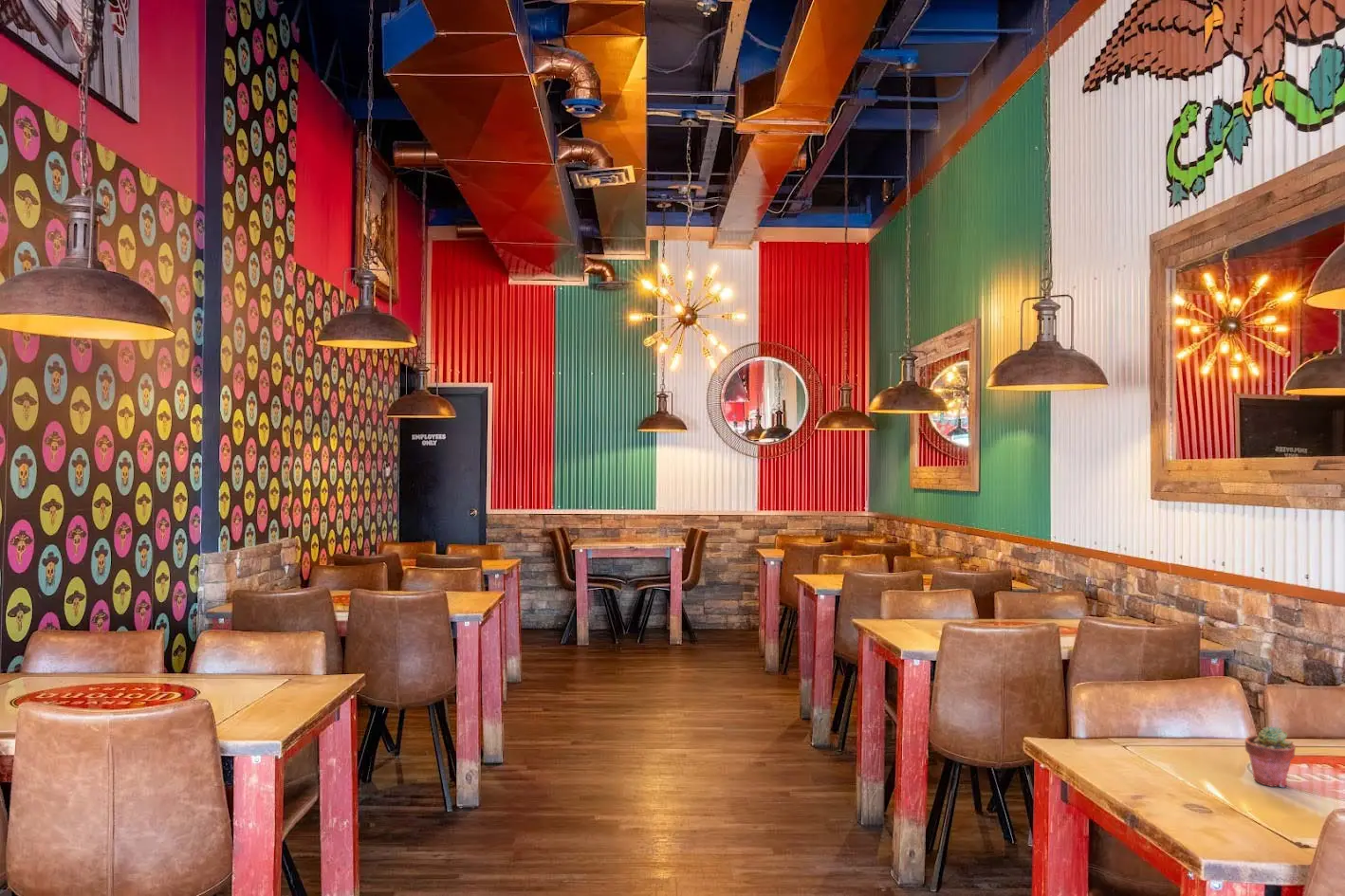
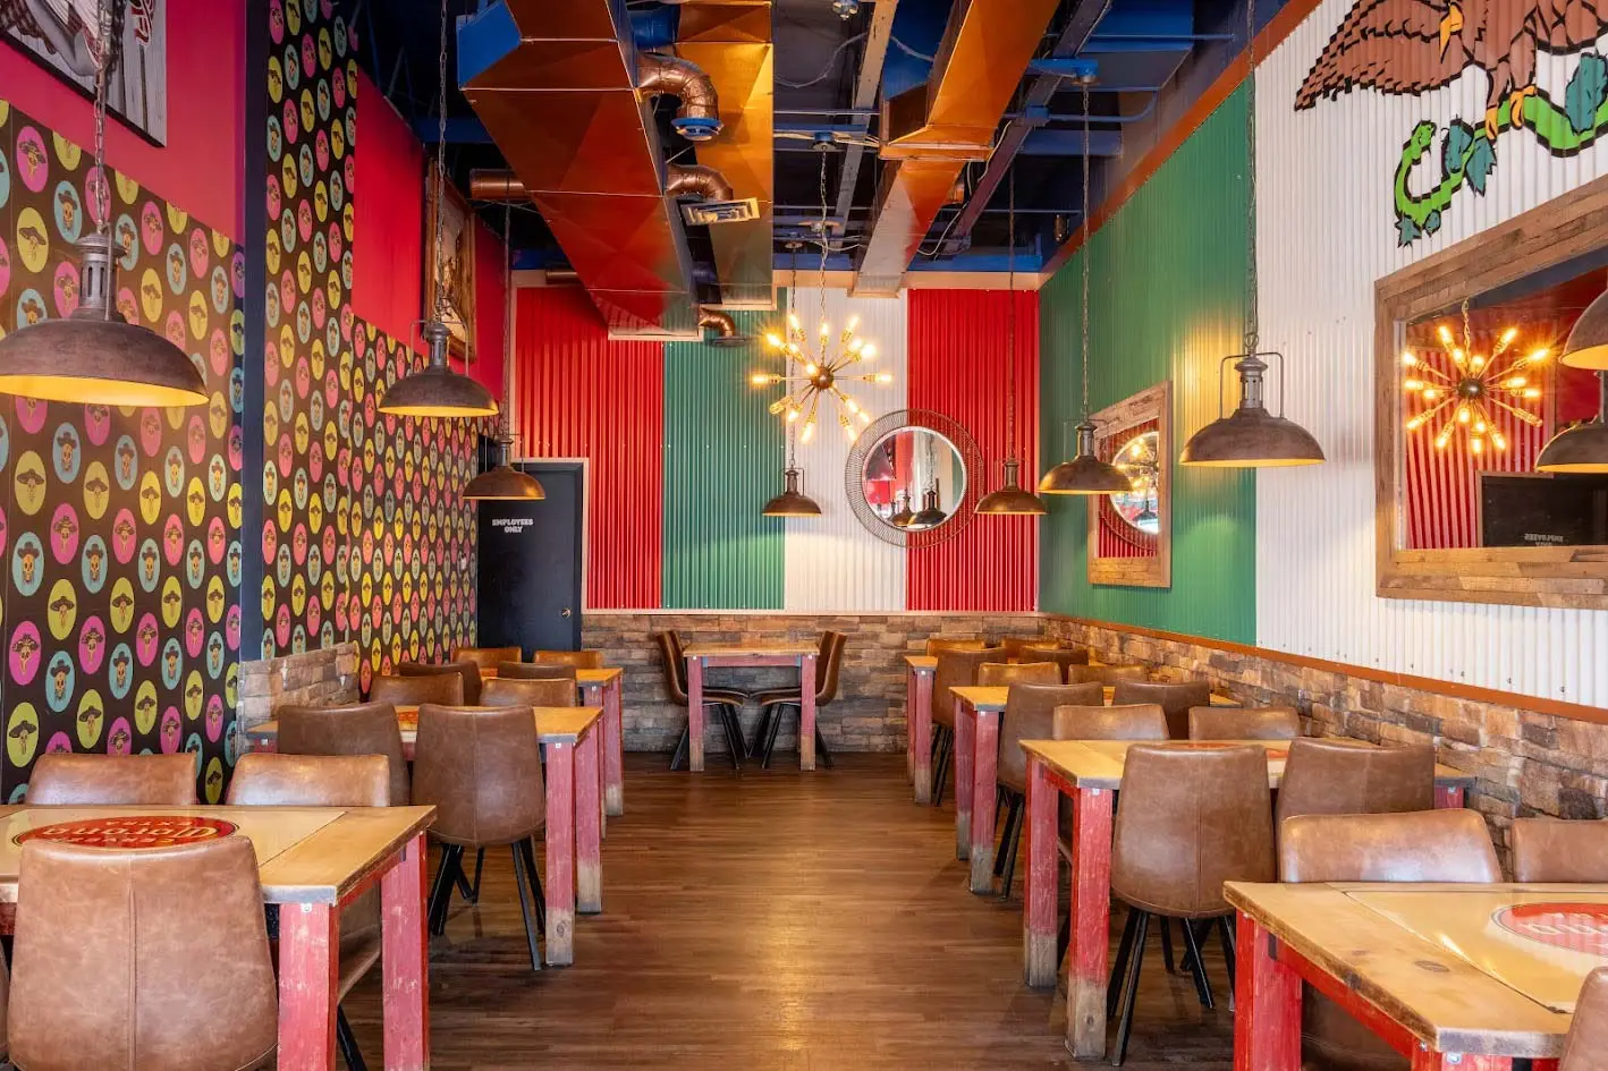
- potted succulent [1244,724,1297,788]
